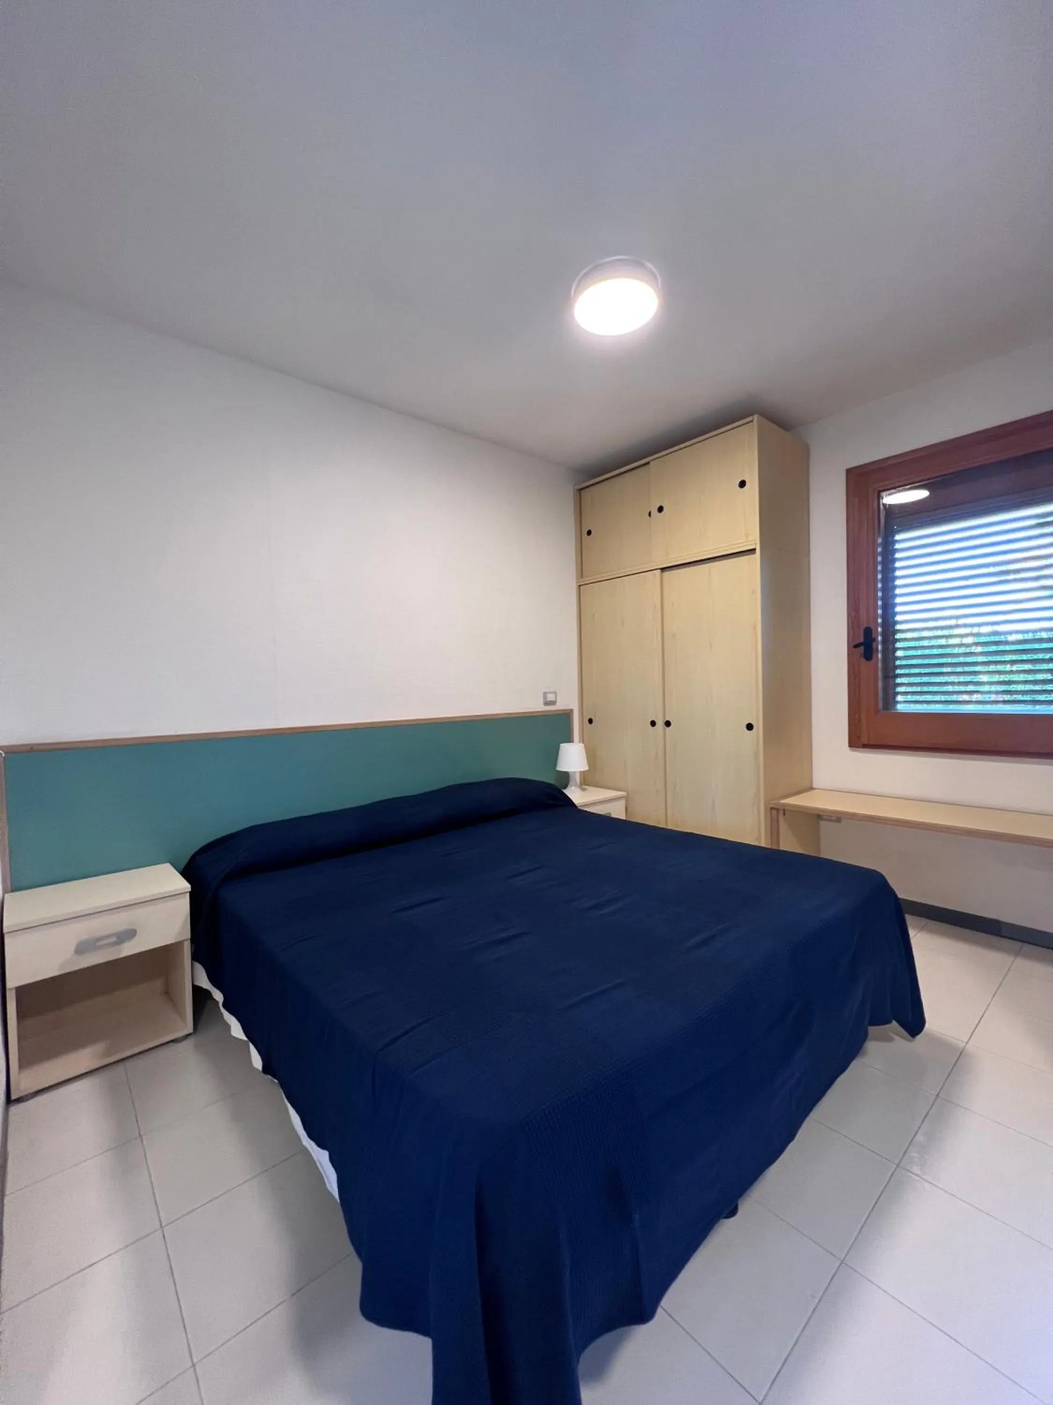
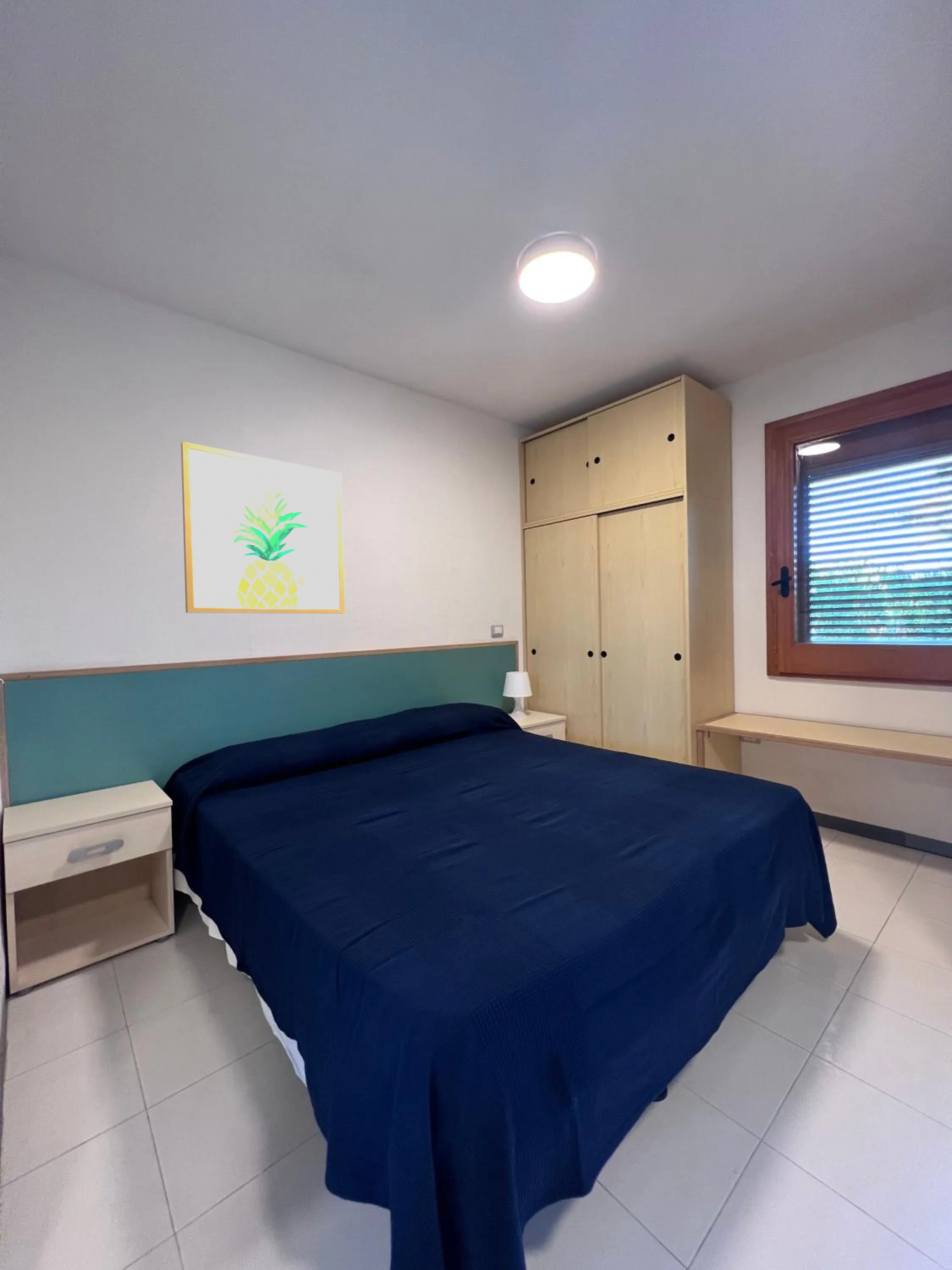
+ wall art [181,441,346,614]
